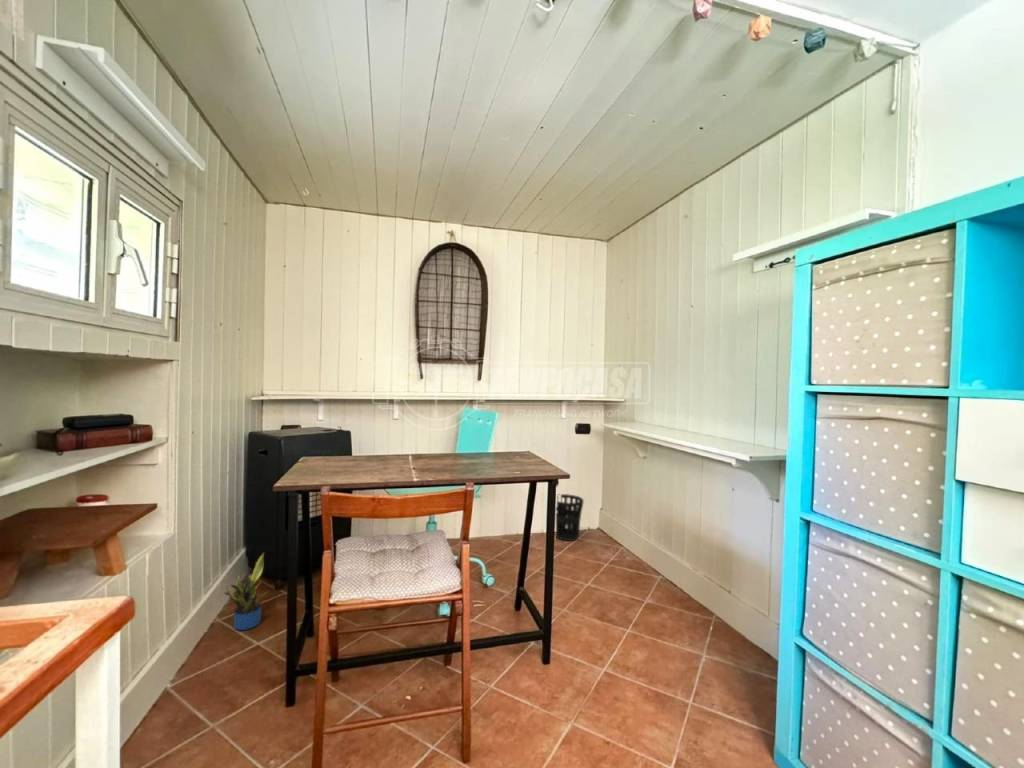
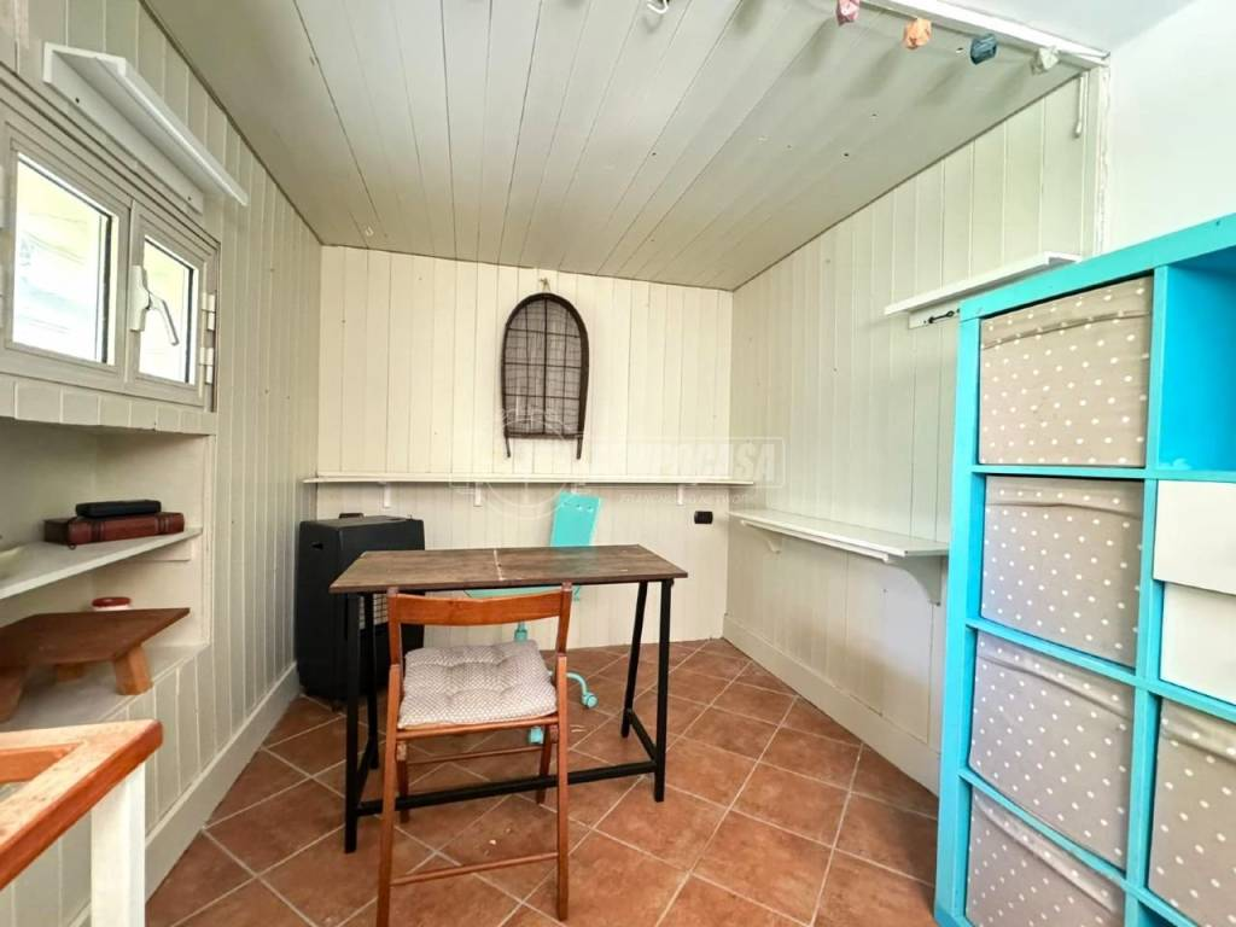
- wastebasket [555,493,585,542]
- potted plant [223,551,270,631]
